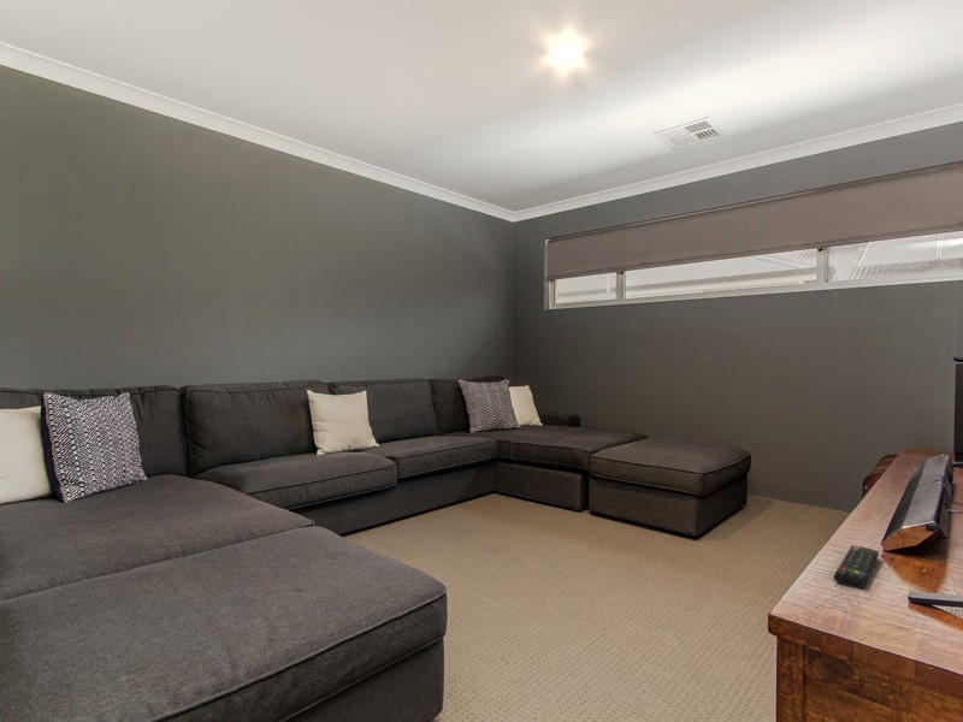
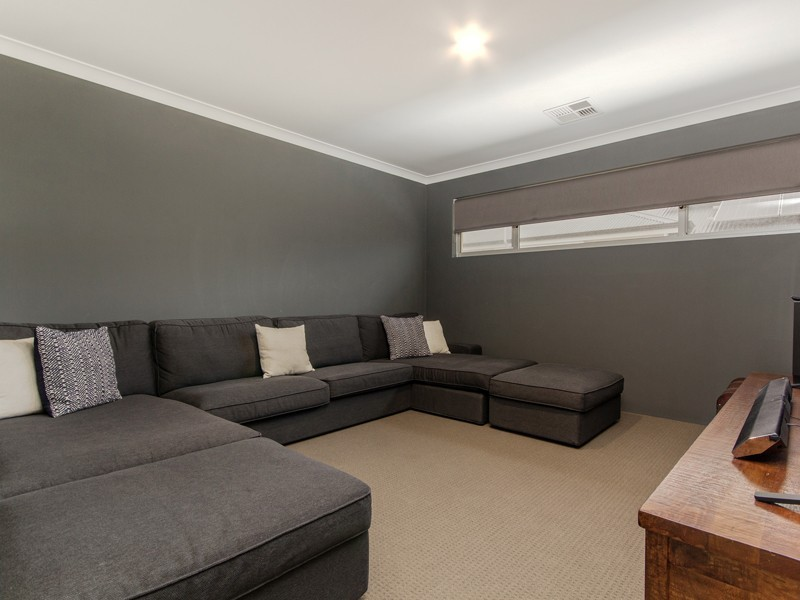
- remote control [833,544,880,590]
